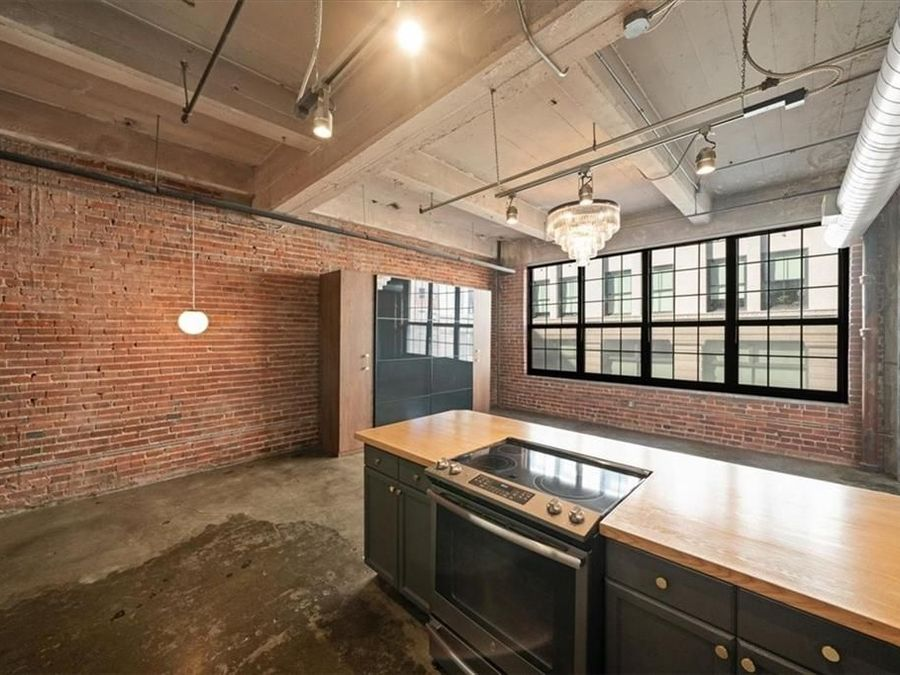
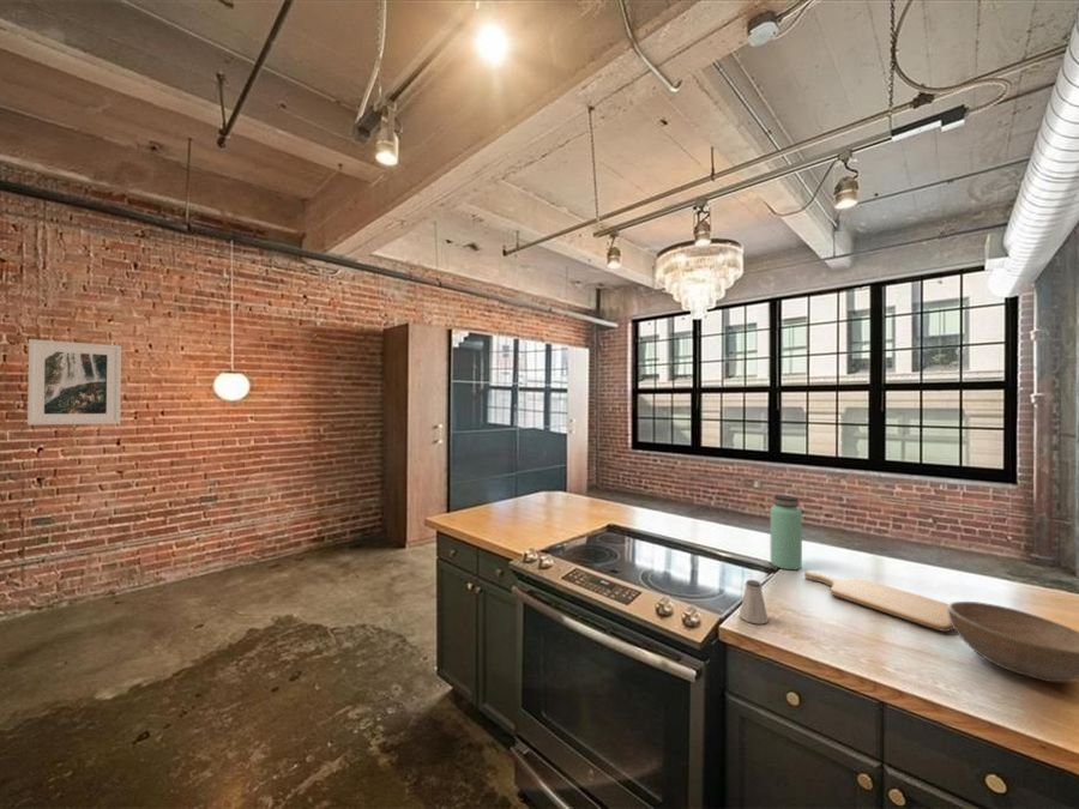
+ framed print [26,338,122,427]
+ bottle [770,494,803,570]
+ saltshaker [739,579,768,626]
+ bowl [947,600,1079,683]
+ chopping board [803,569,954,633]
